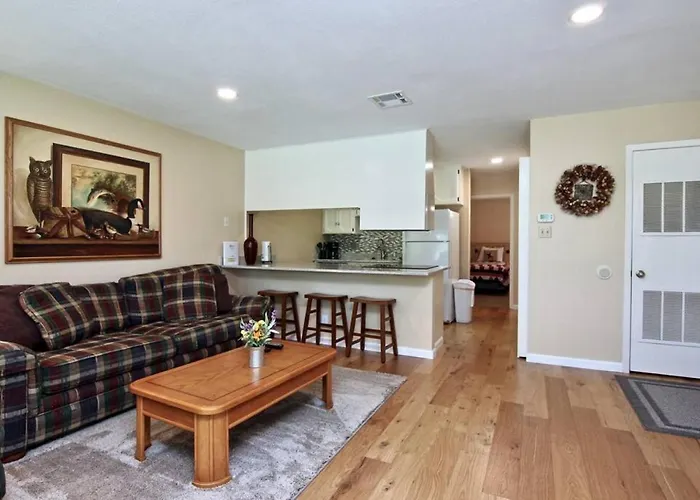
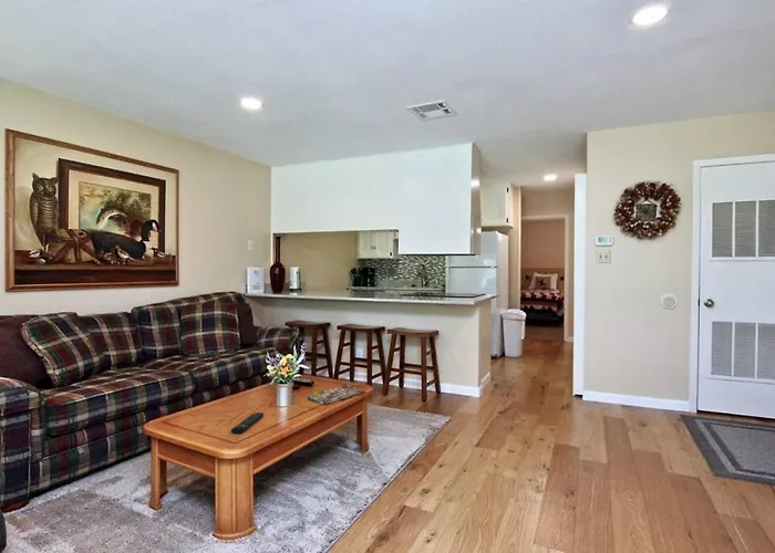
+ magazine [307,383,366,406]
+ remote control [230,411,265,435]
